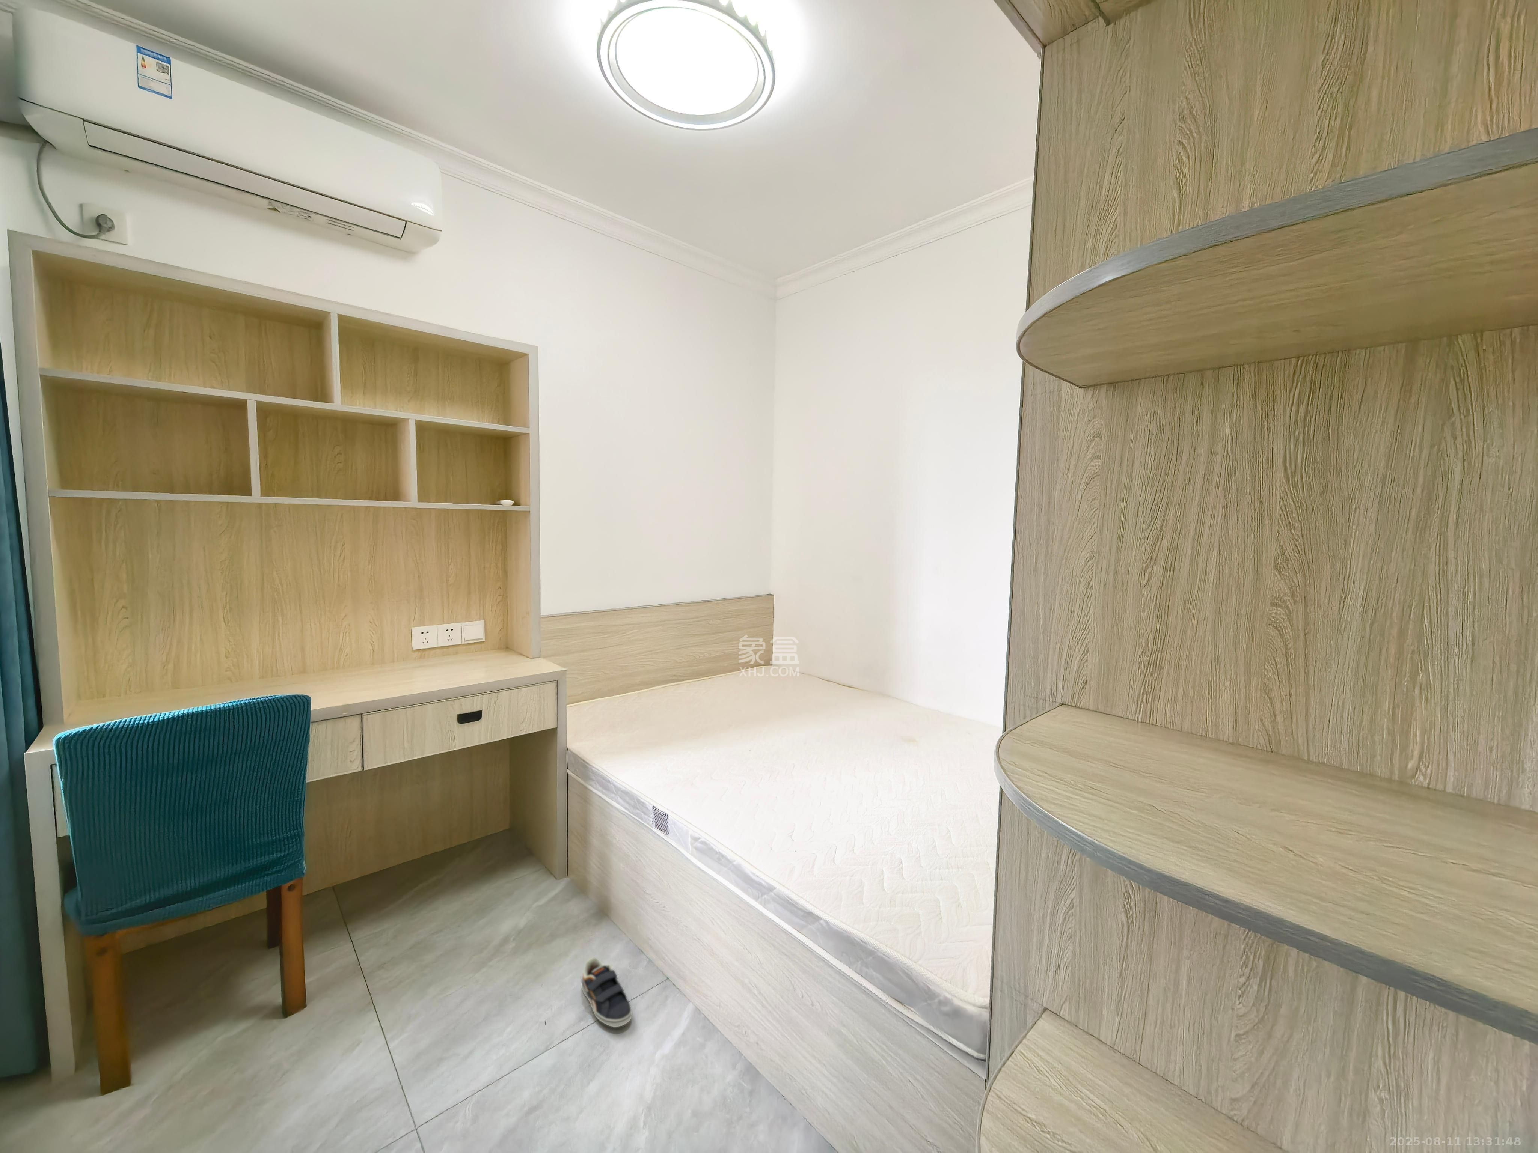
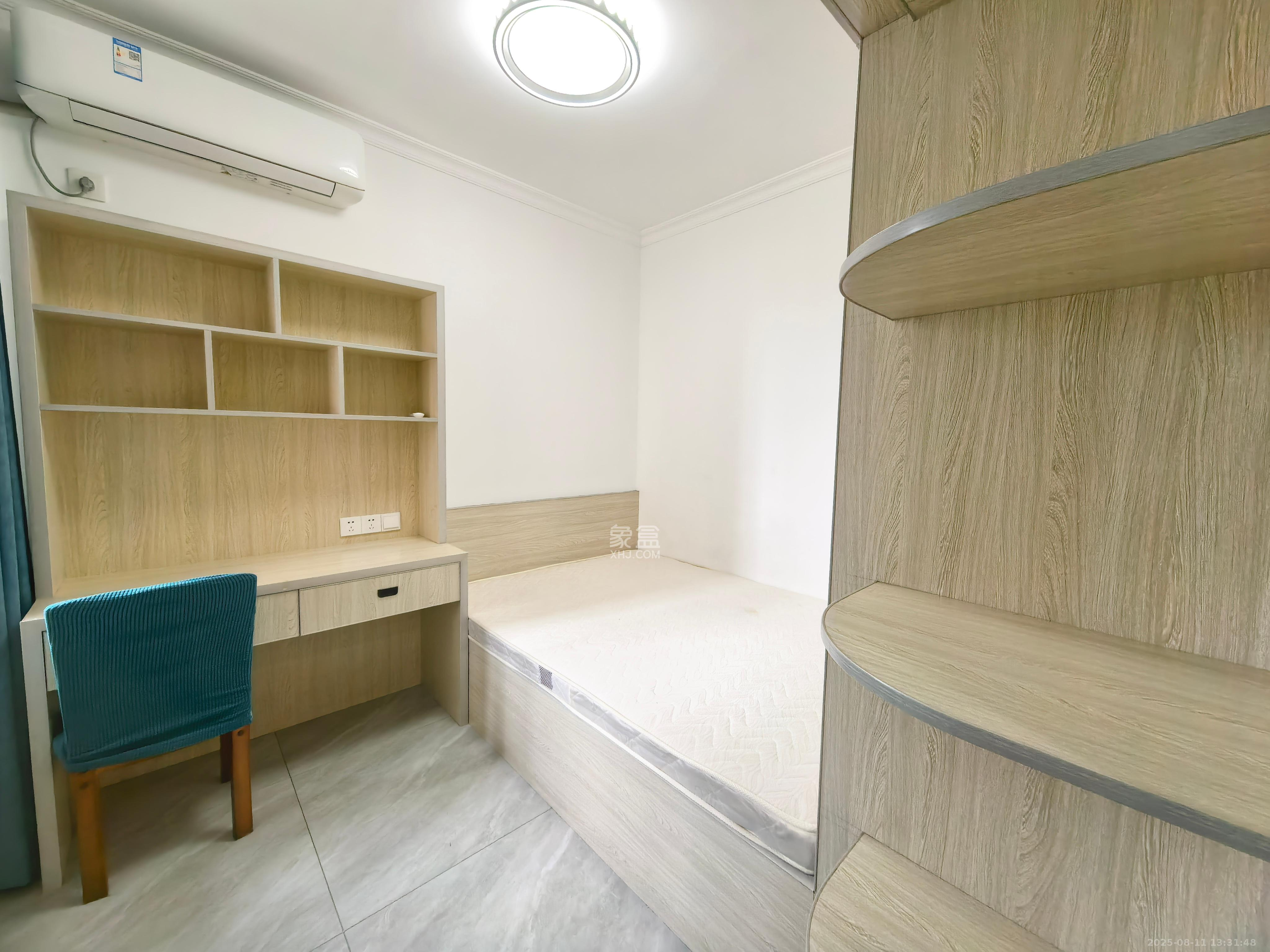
- sneaker [581,957,632,1027]
